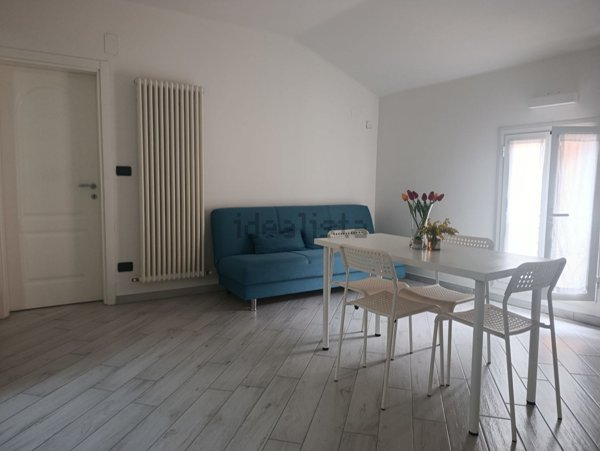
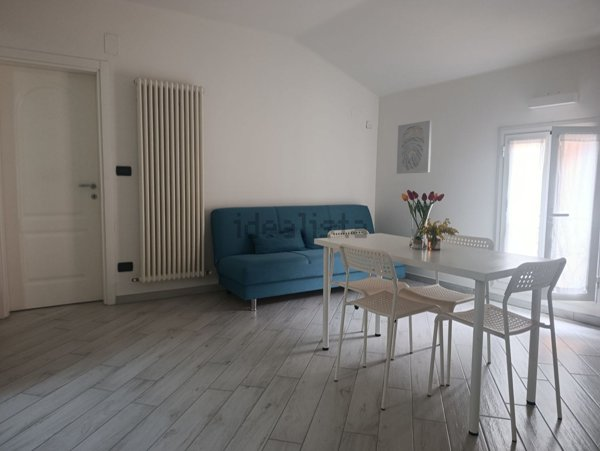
+ wall art [396,119,433,175]
